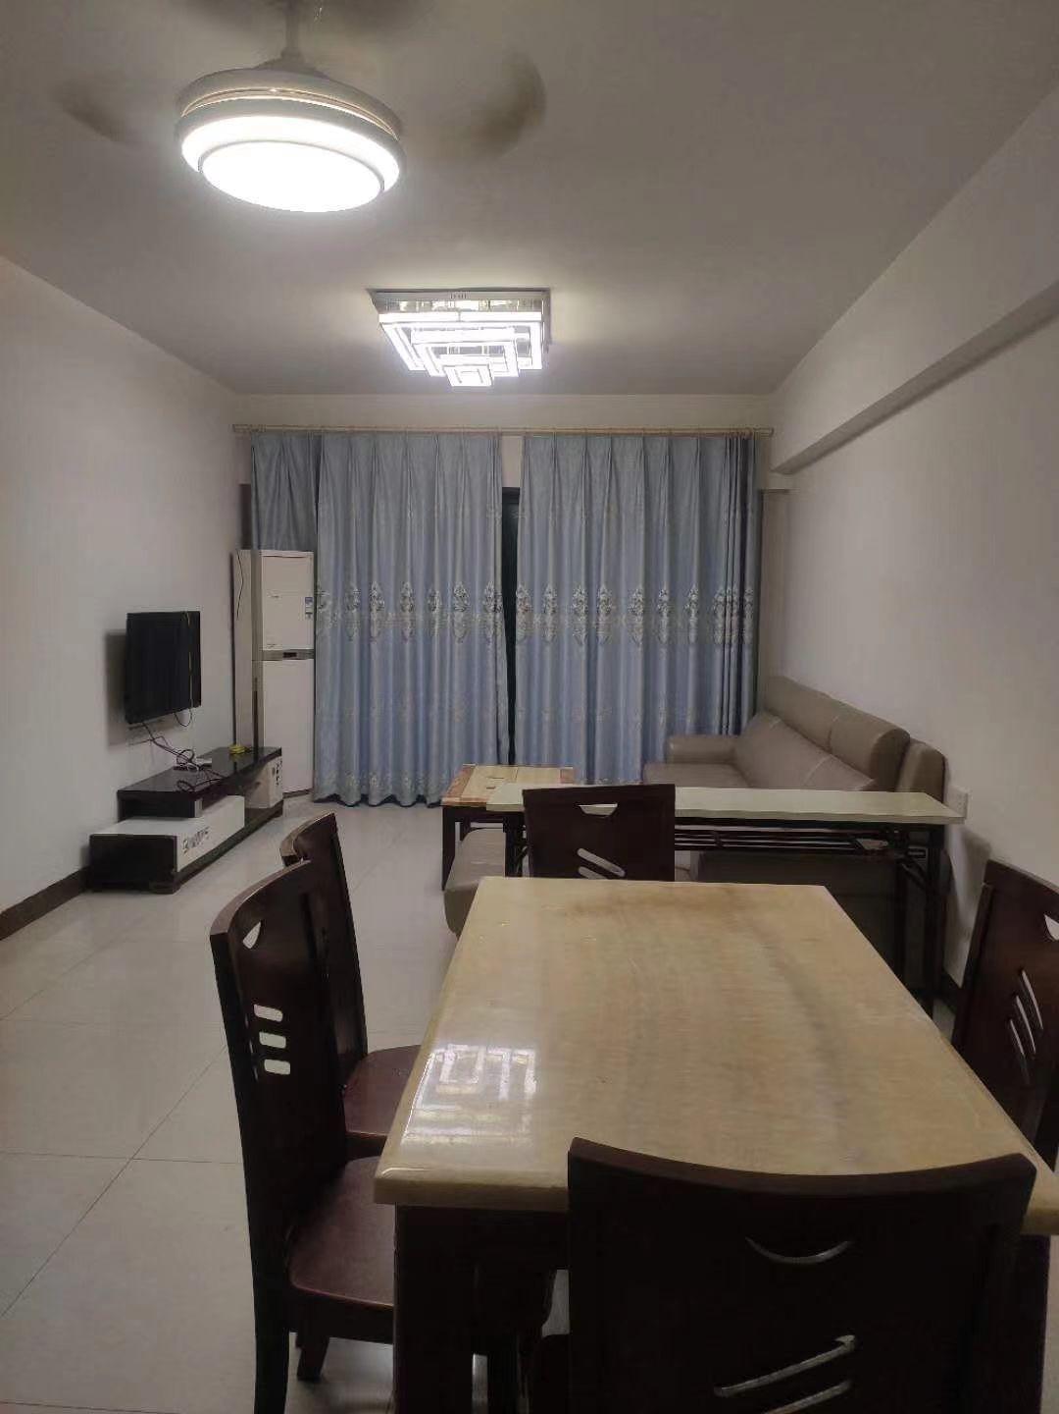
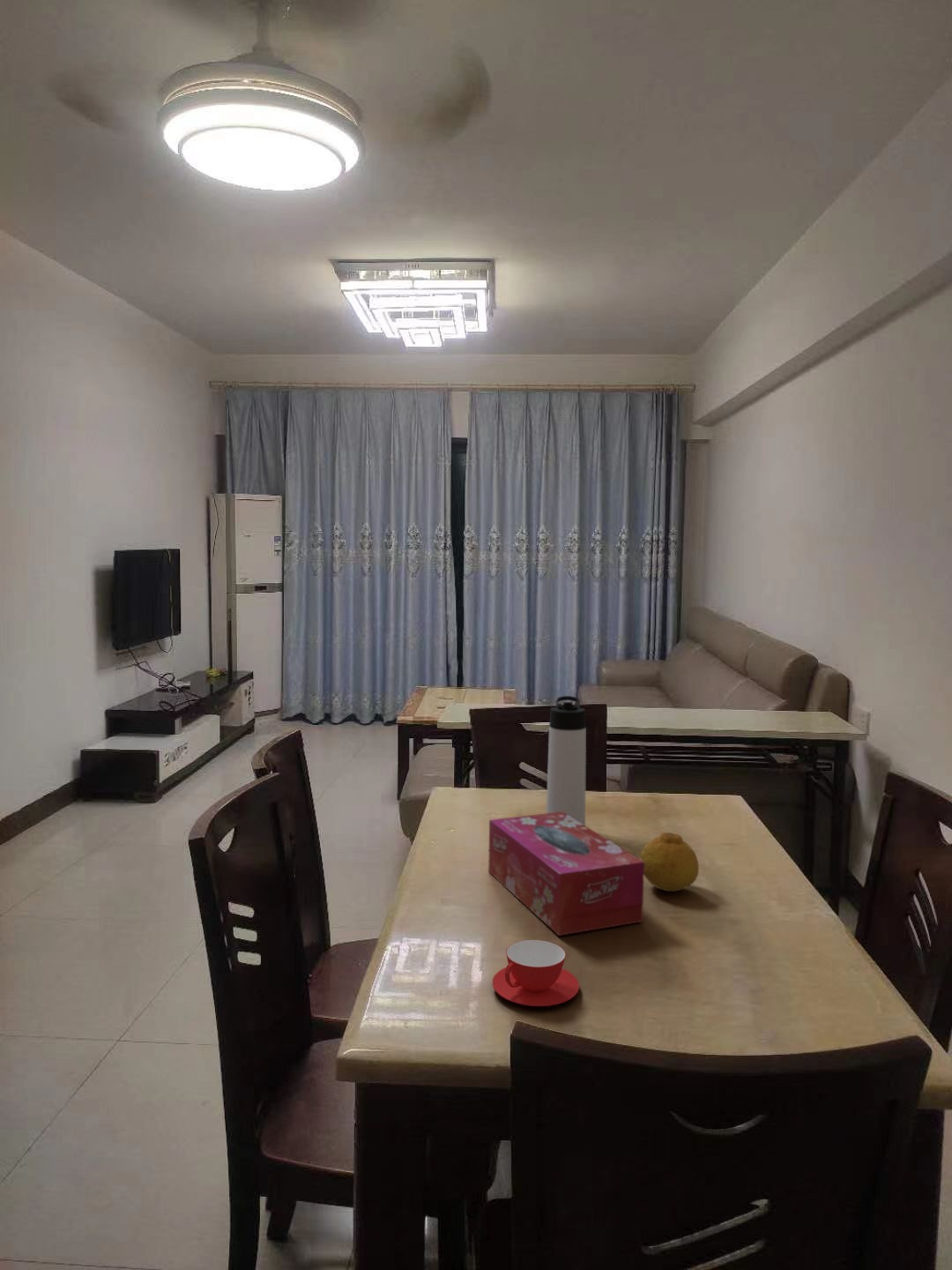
+ tissue box [487,812,644,937]
+ fruit [640,832,700,893]
+ teacup [492,939,580,1007]
+ thermos bottle [546,695,587,826]
